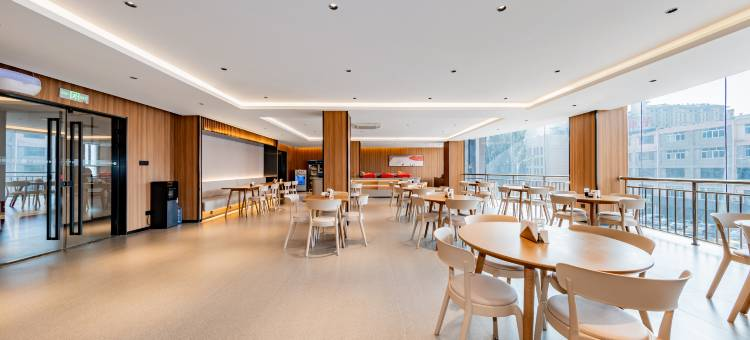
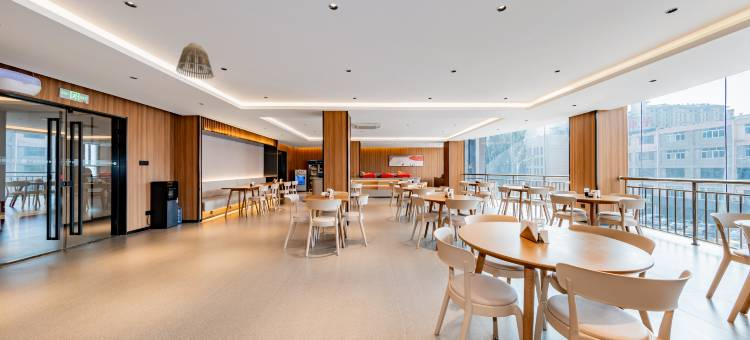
+ lamp shade [175,42,215,80]
